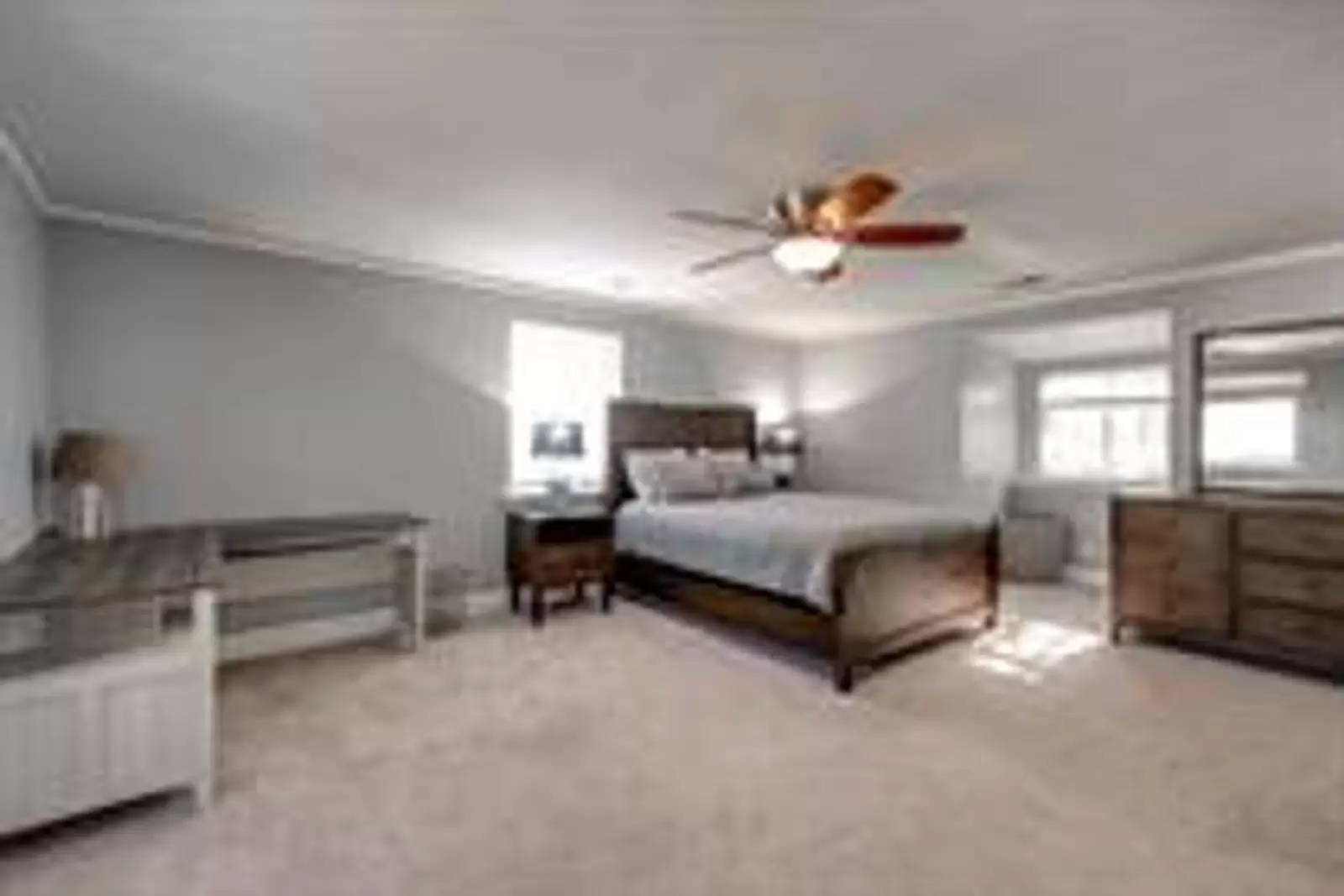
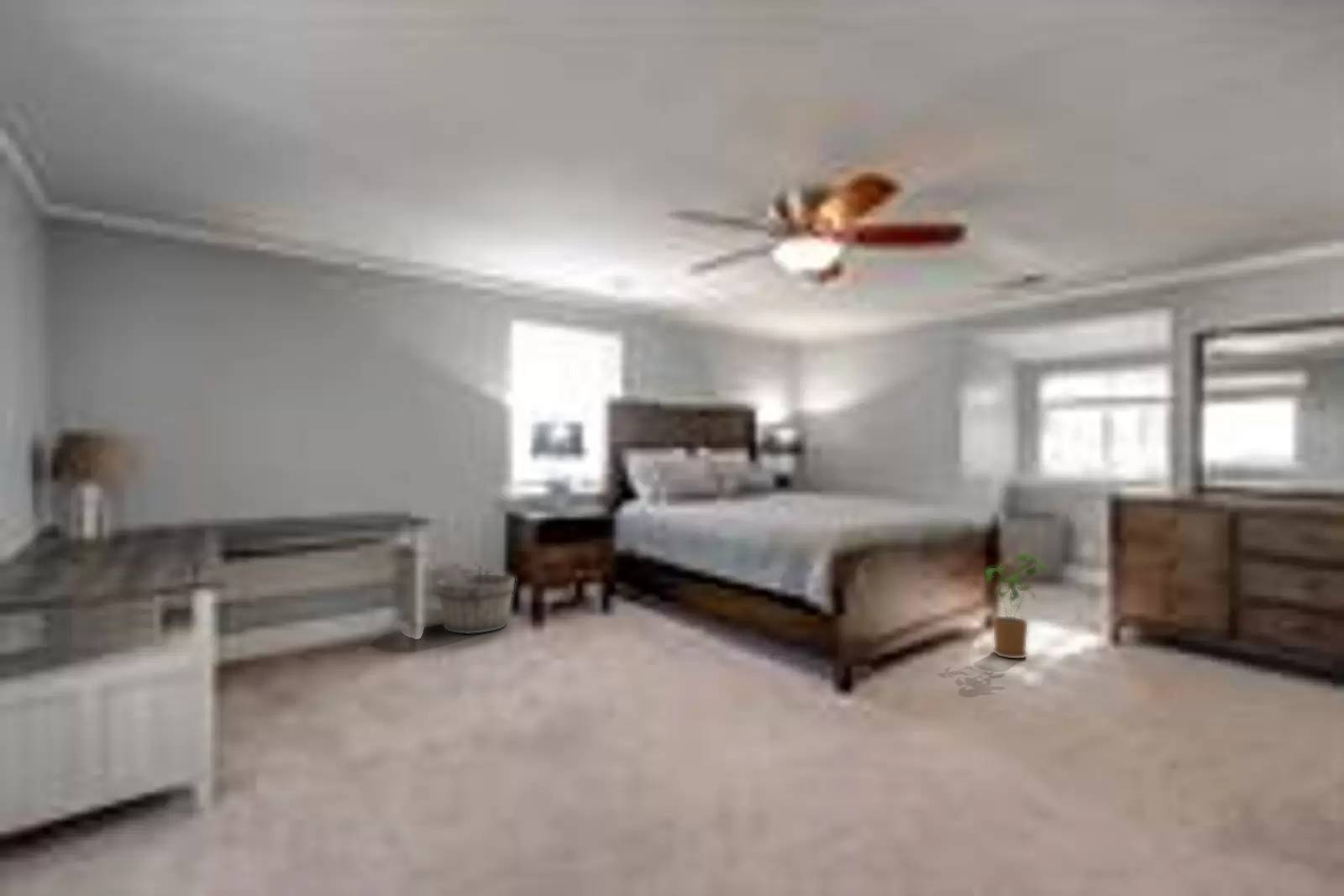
+ wooden bucket [436,561,516,635]
+ house plant [984,552,1050,659]
